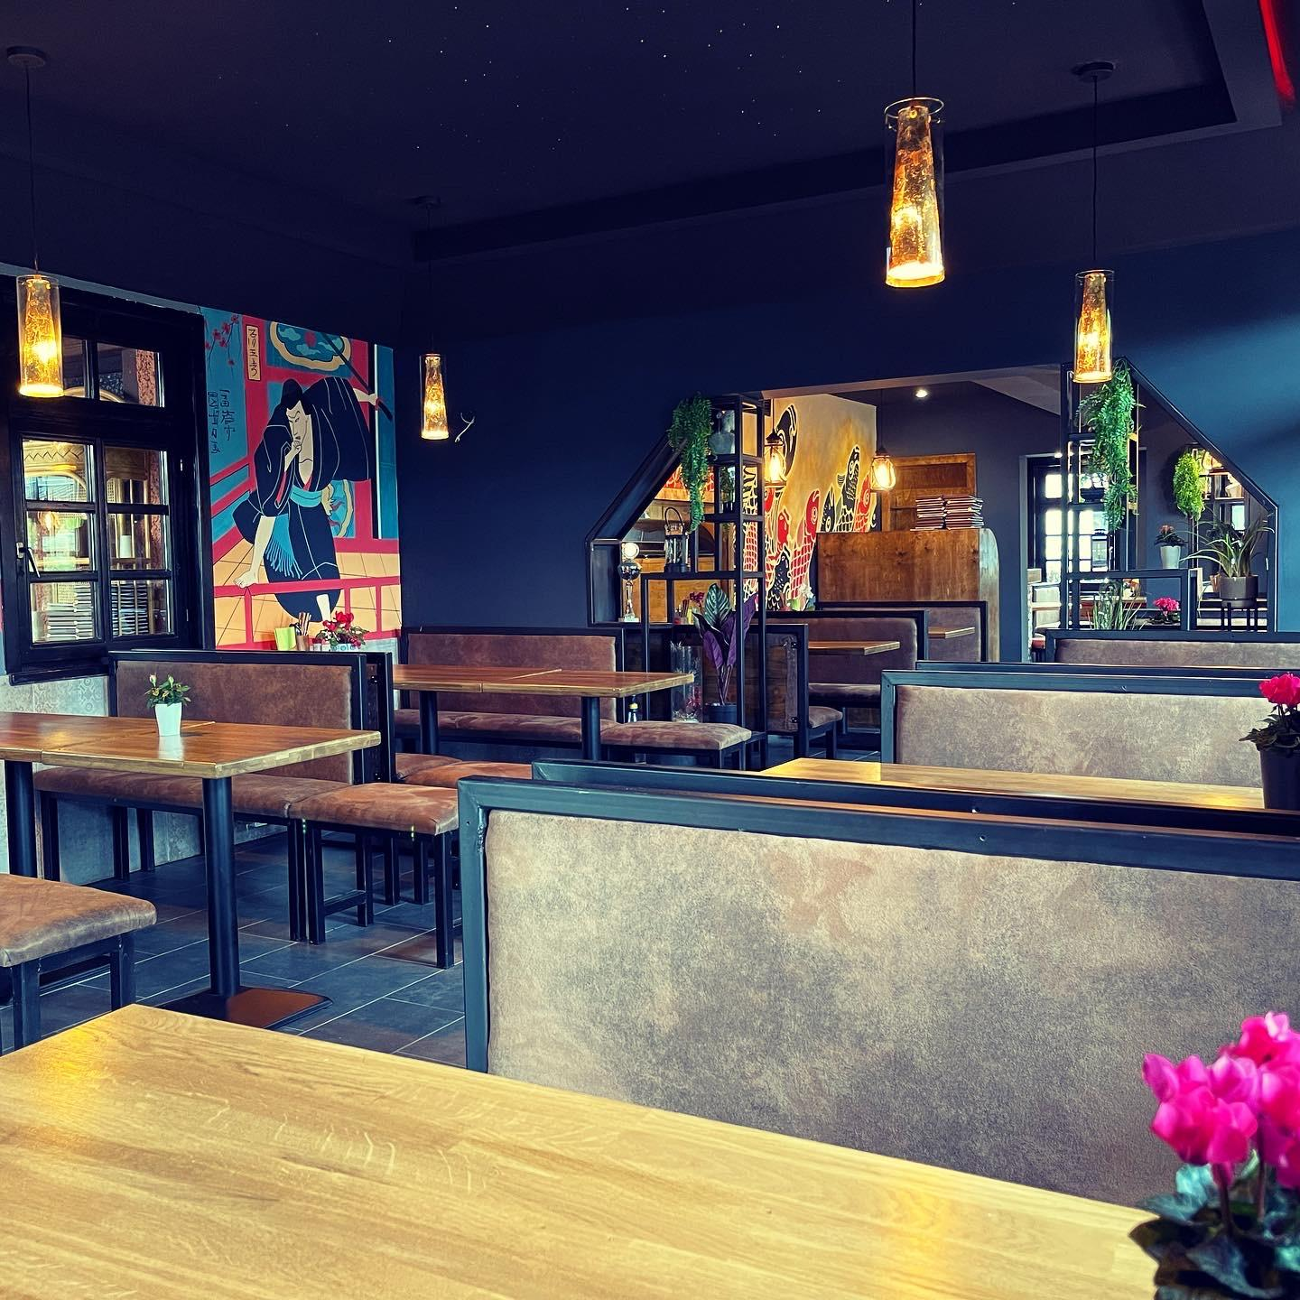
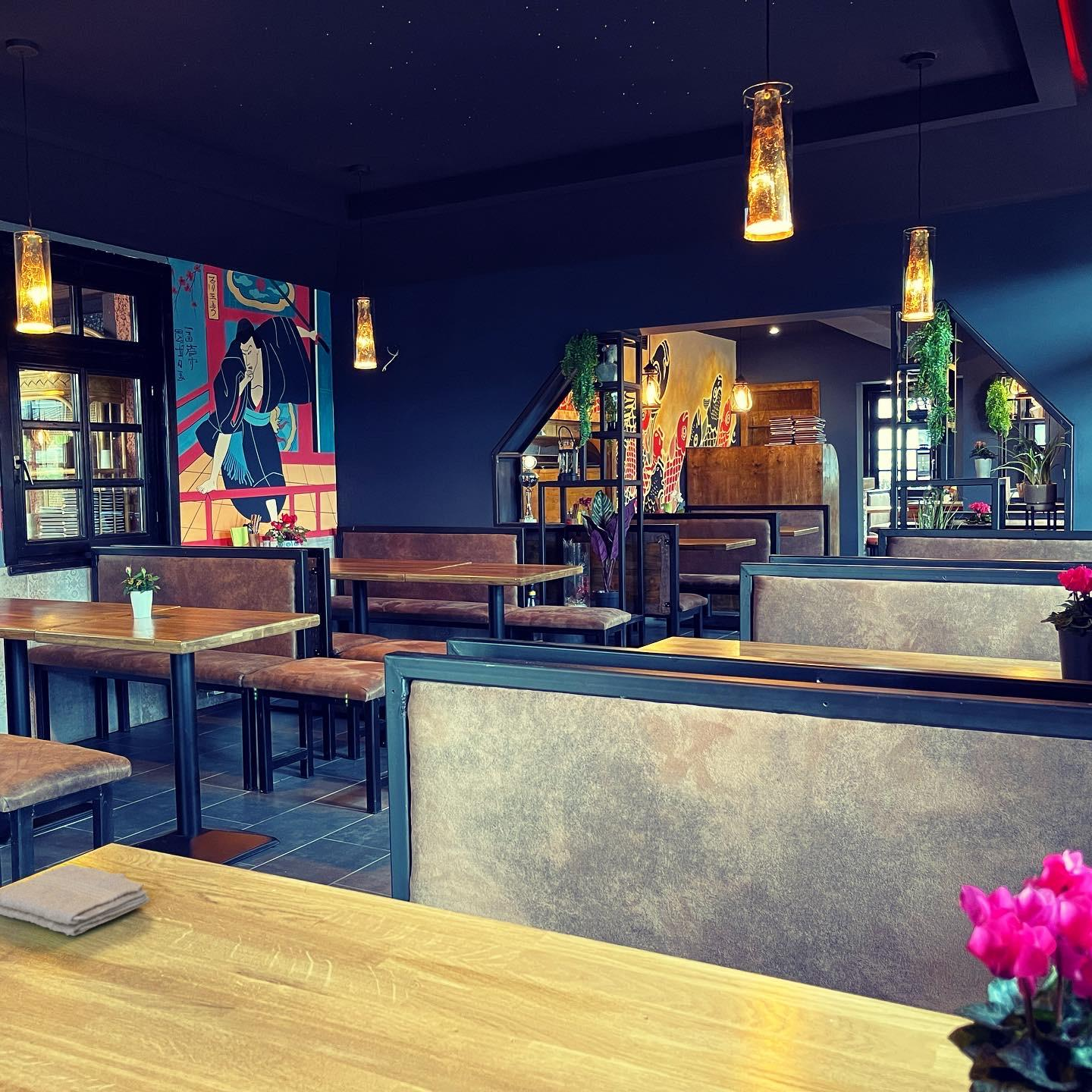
+ washcloth [0,864,151,937]
